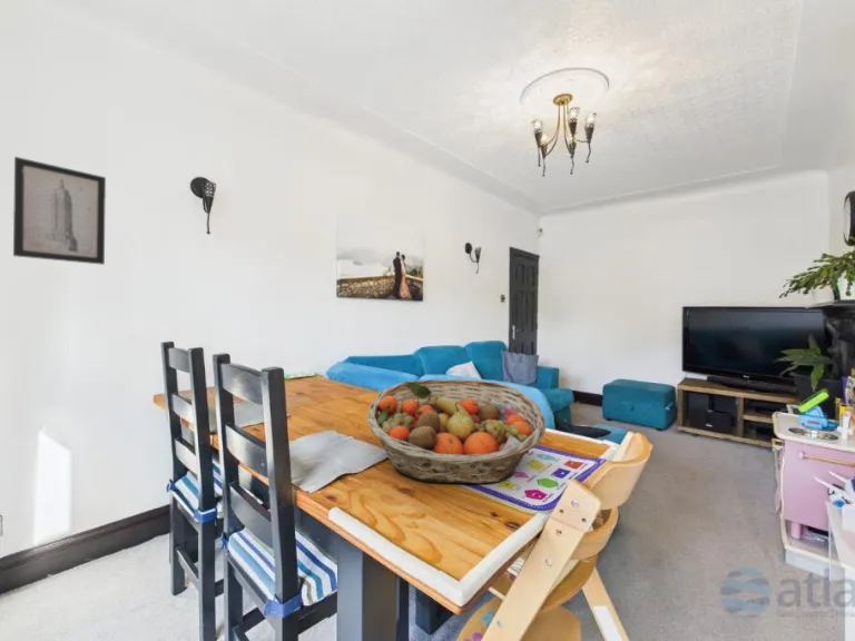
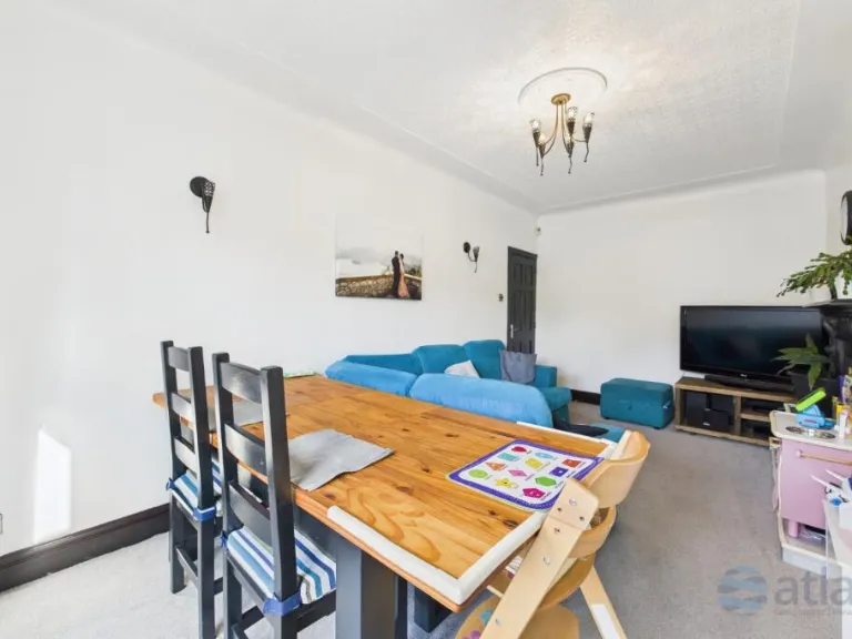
- wall art [12,156,107,266]
- fruit basket [365,378,548,485]
